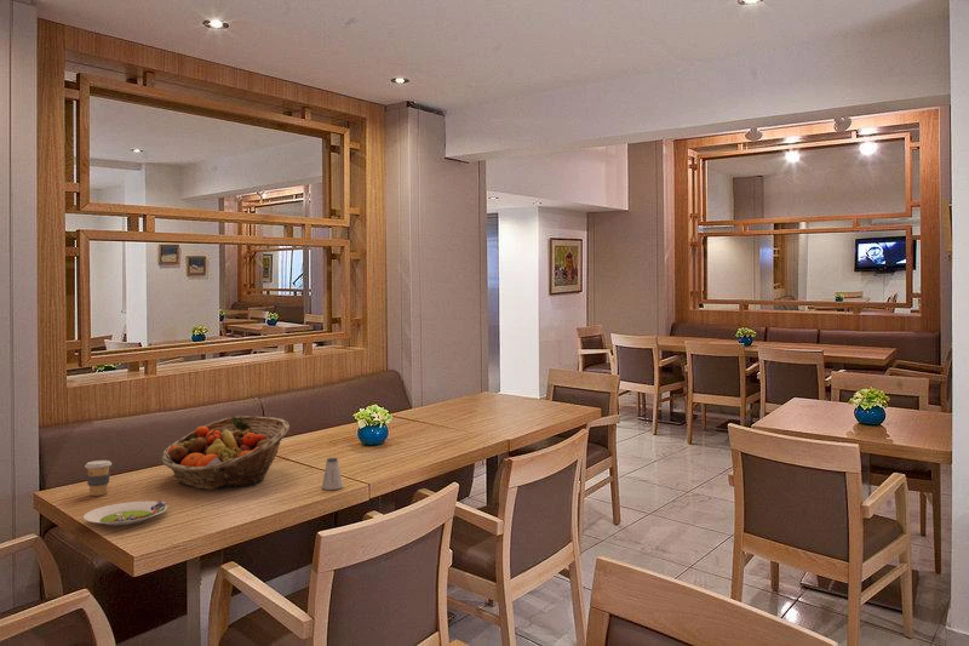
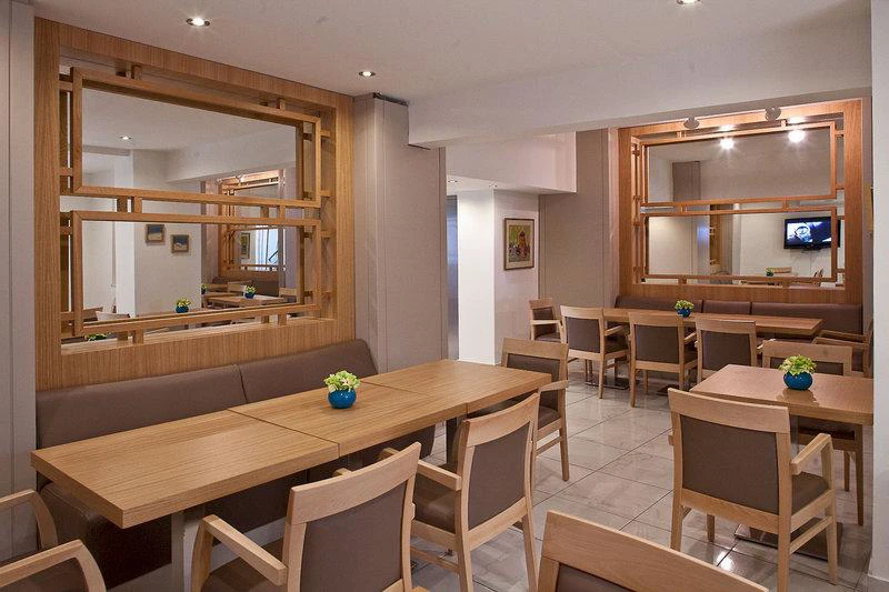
- fruit basket [160,415,291,491]
- salad plate [82,499,168,526]
- coffee cup [84,459,113,497]
- saltshaker [321,457,344,491]
